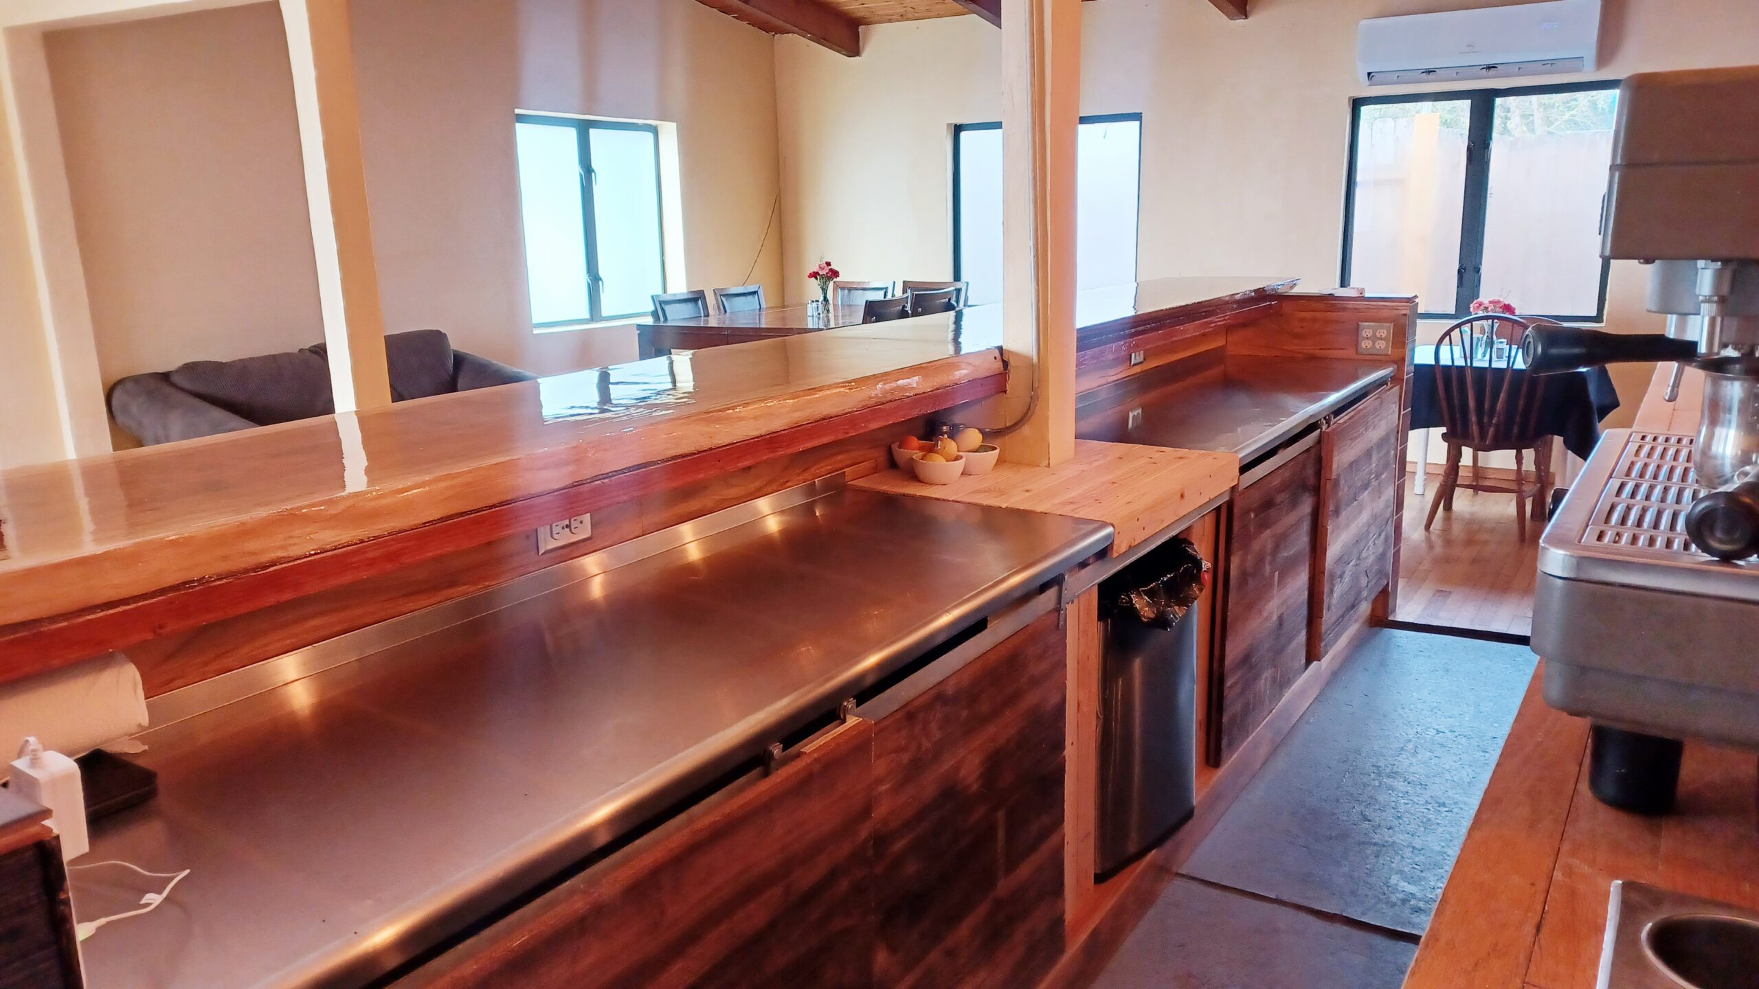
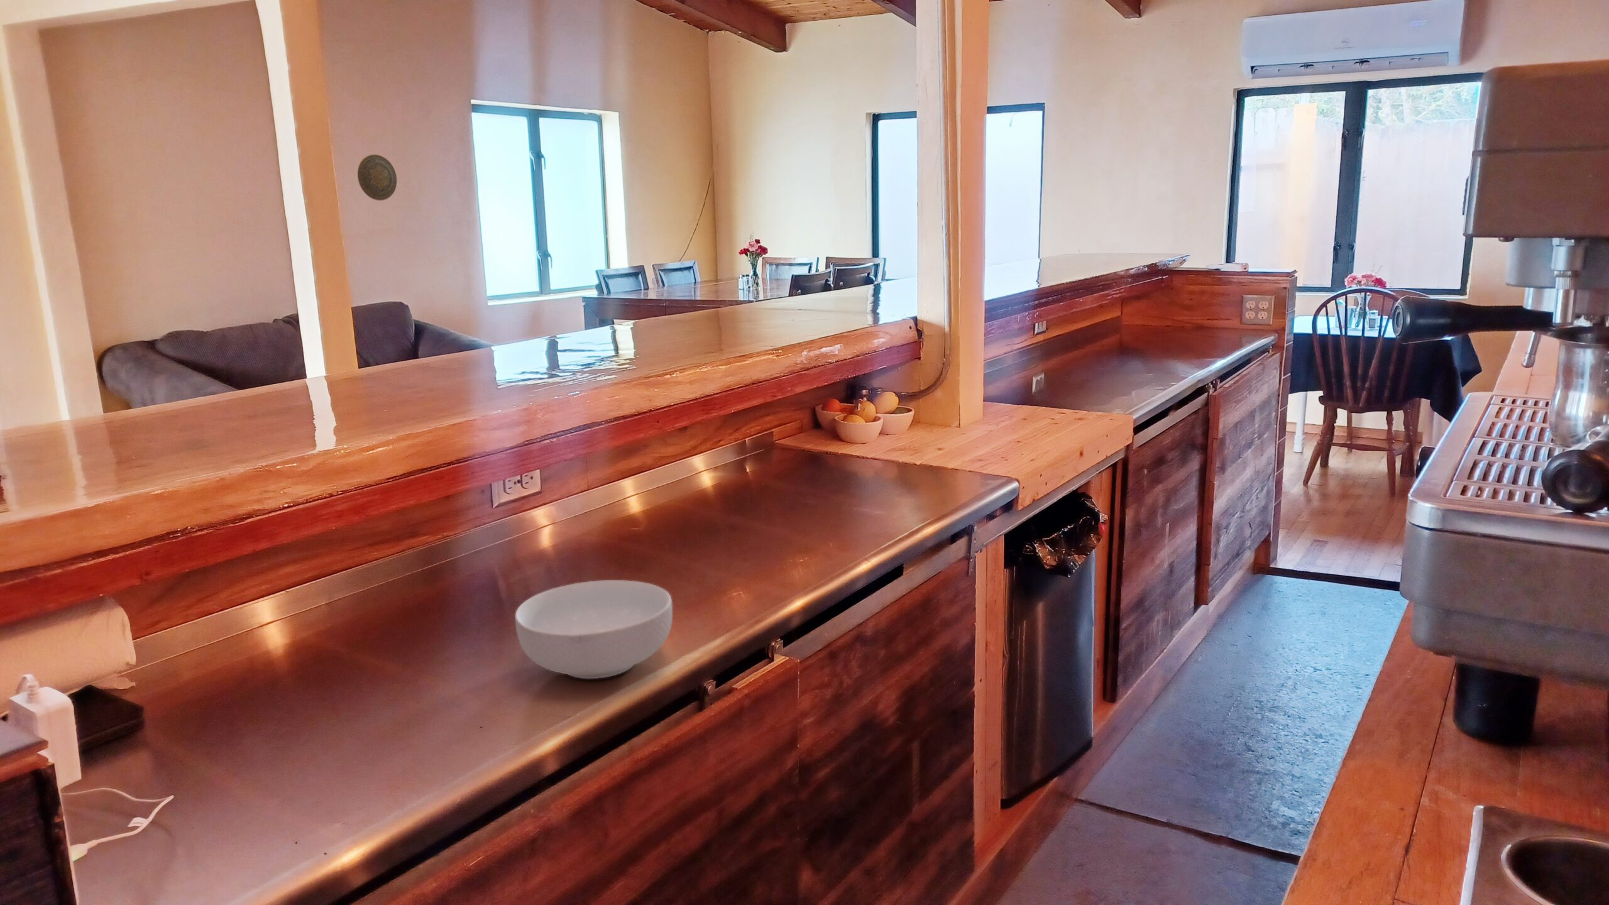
+ cereal bowl [514,579,673,680]
+ decorative plate [357,154,398,201]
